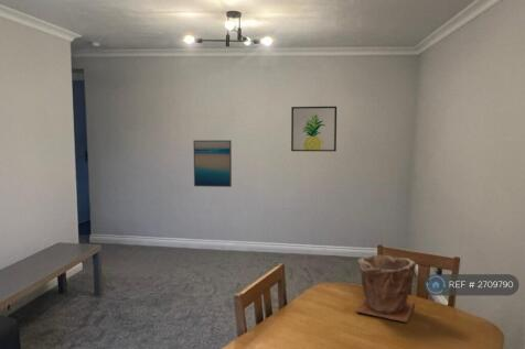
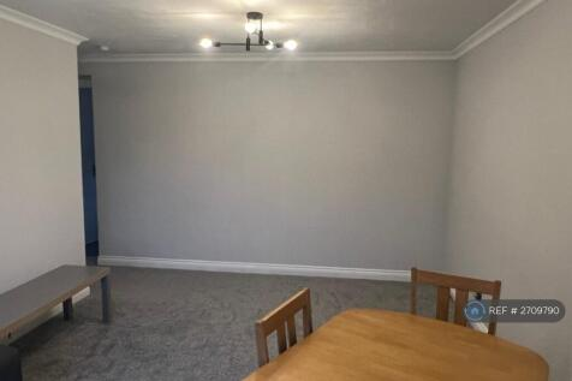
- wall art [290,106,338,152]
- plant pot [355,254,417,323]
- wall art [192,139,233,188]
